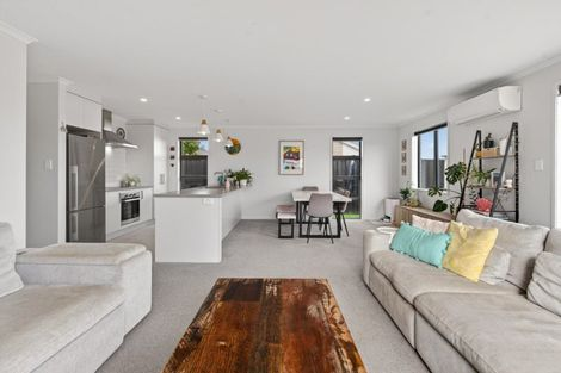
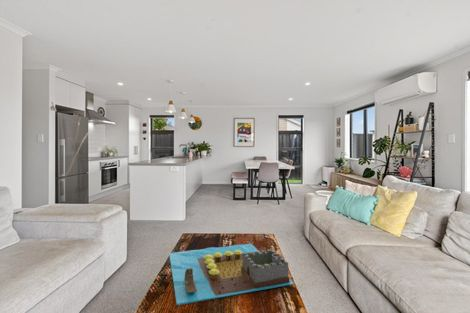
+ board game [168,243,295,306]
